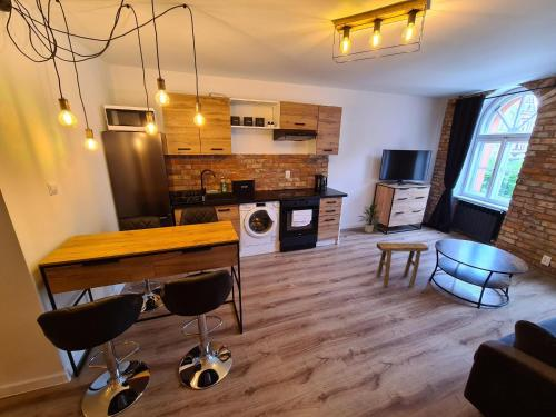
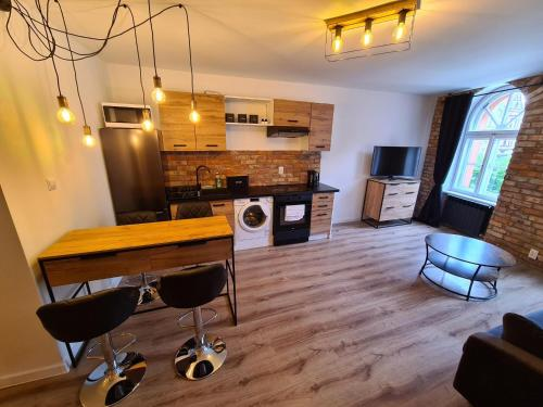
- stool [375,241,430,289]
- indoor plant [357,201,383,234]
